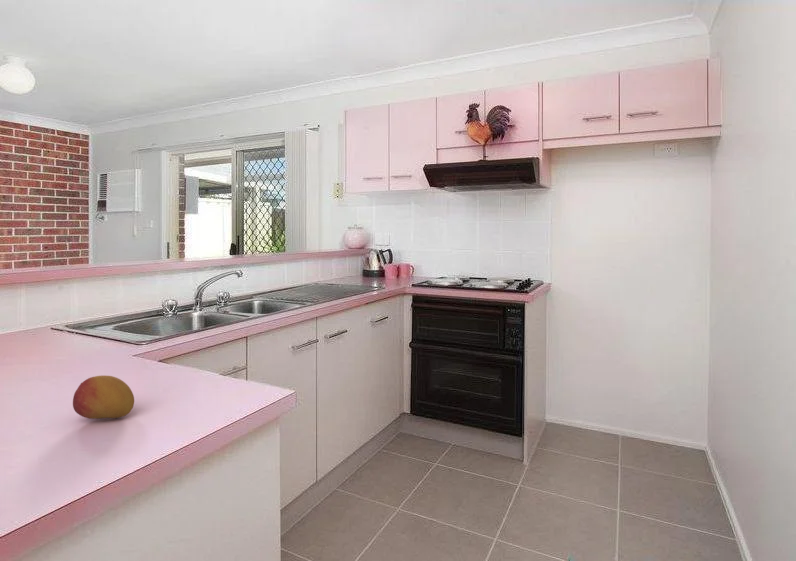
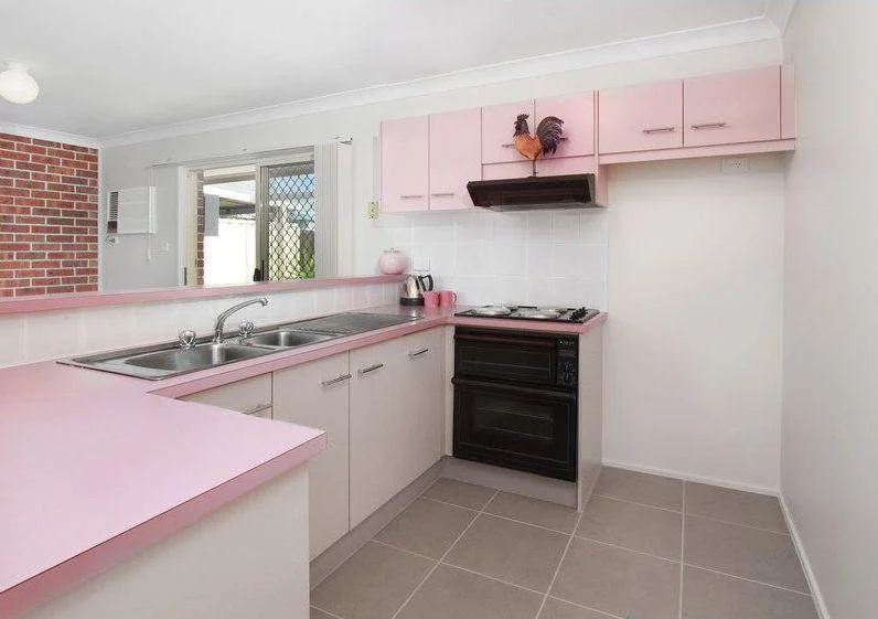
- fruit [72,375,135,420]
